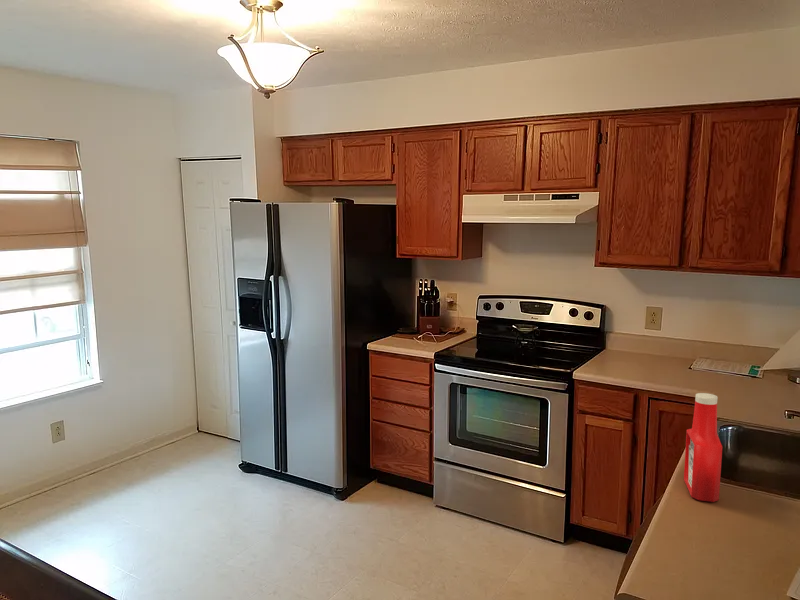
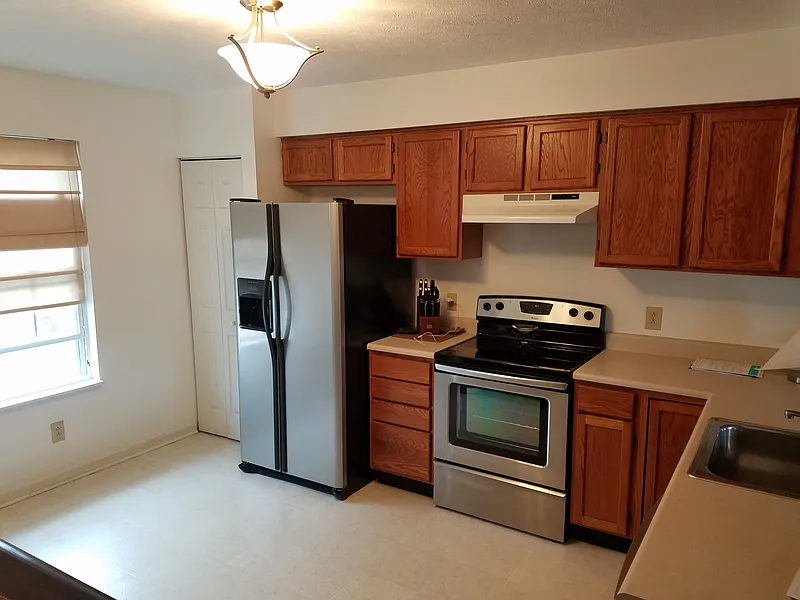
- soap bottle [683,392,724,503]
